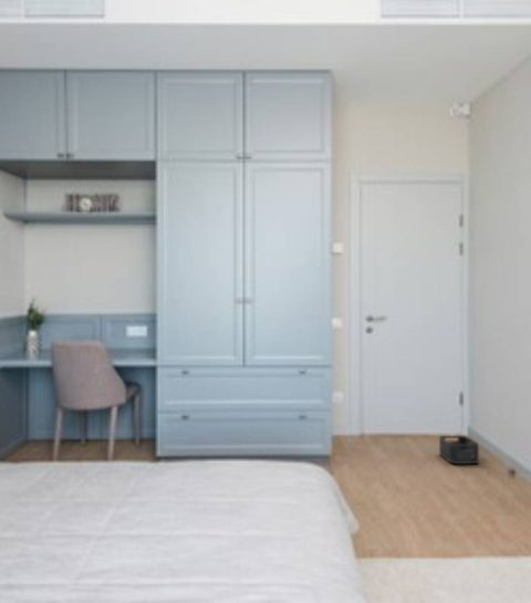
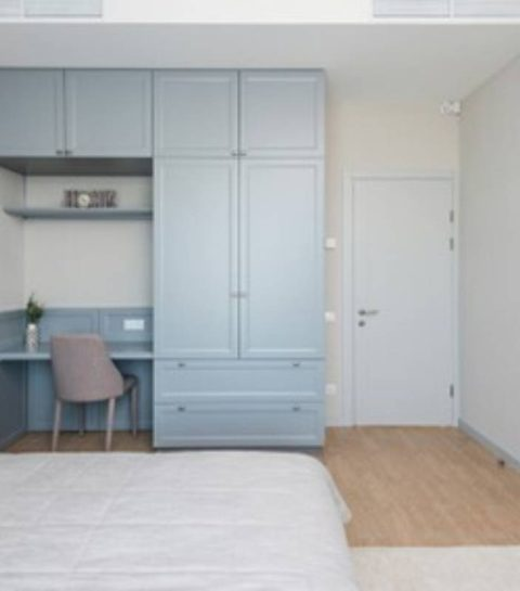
- storage bin [438,435,480,466]
